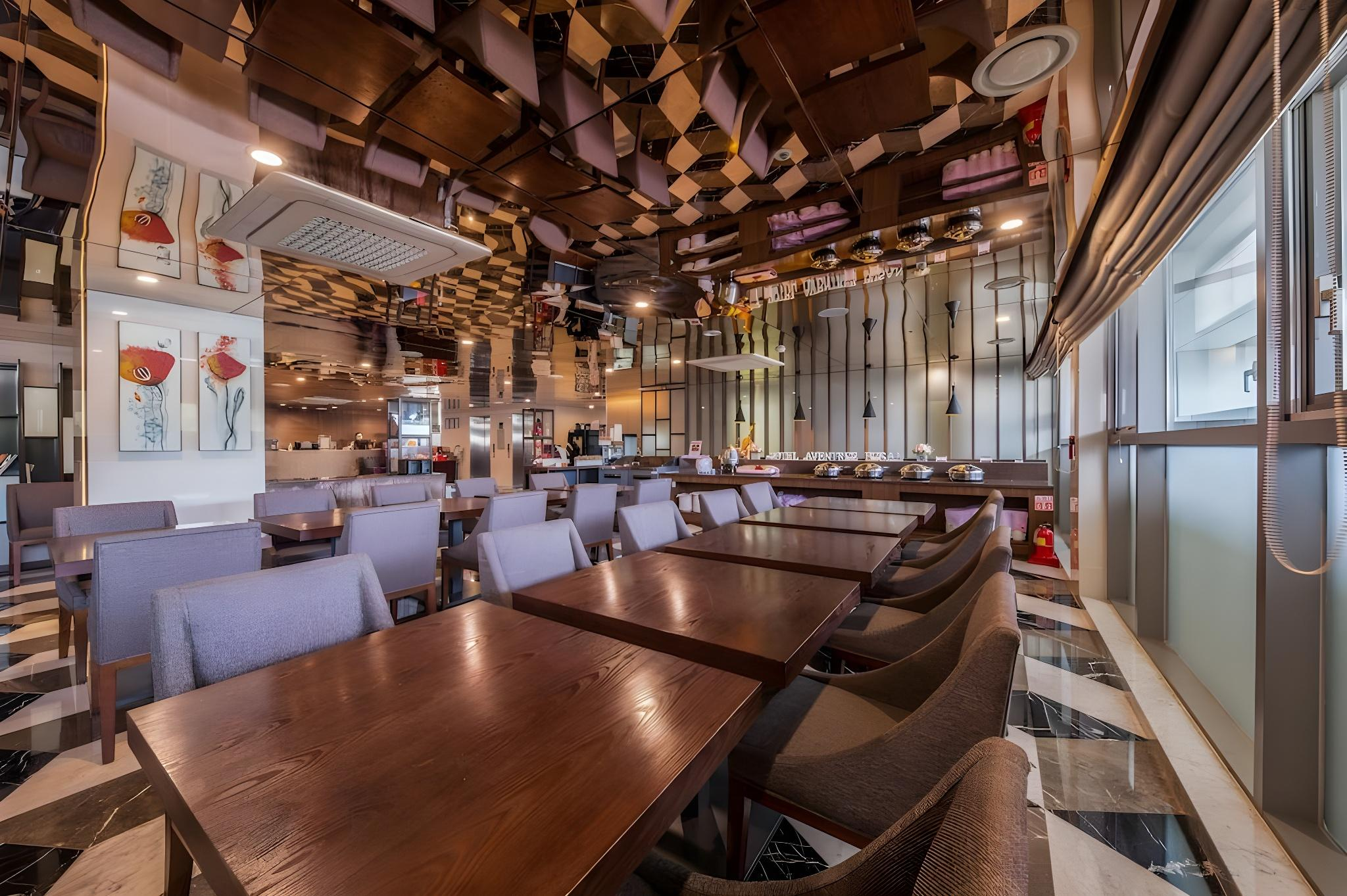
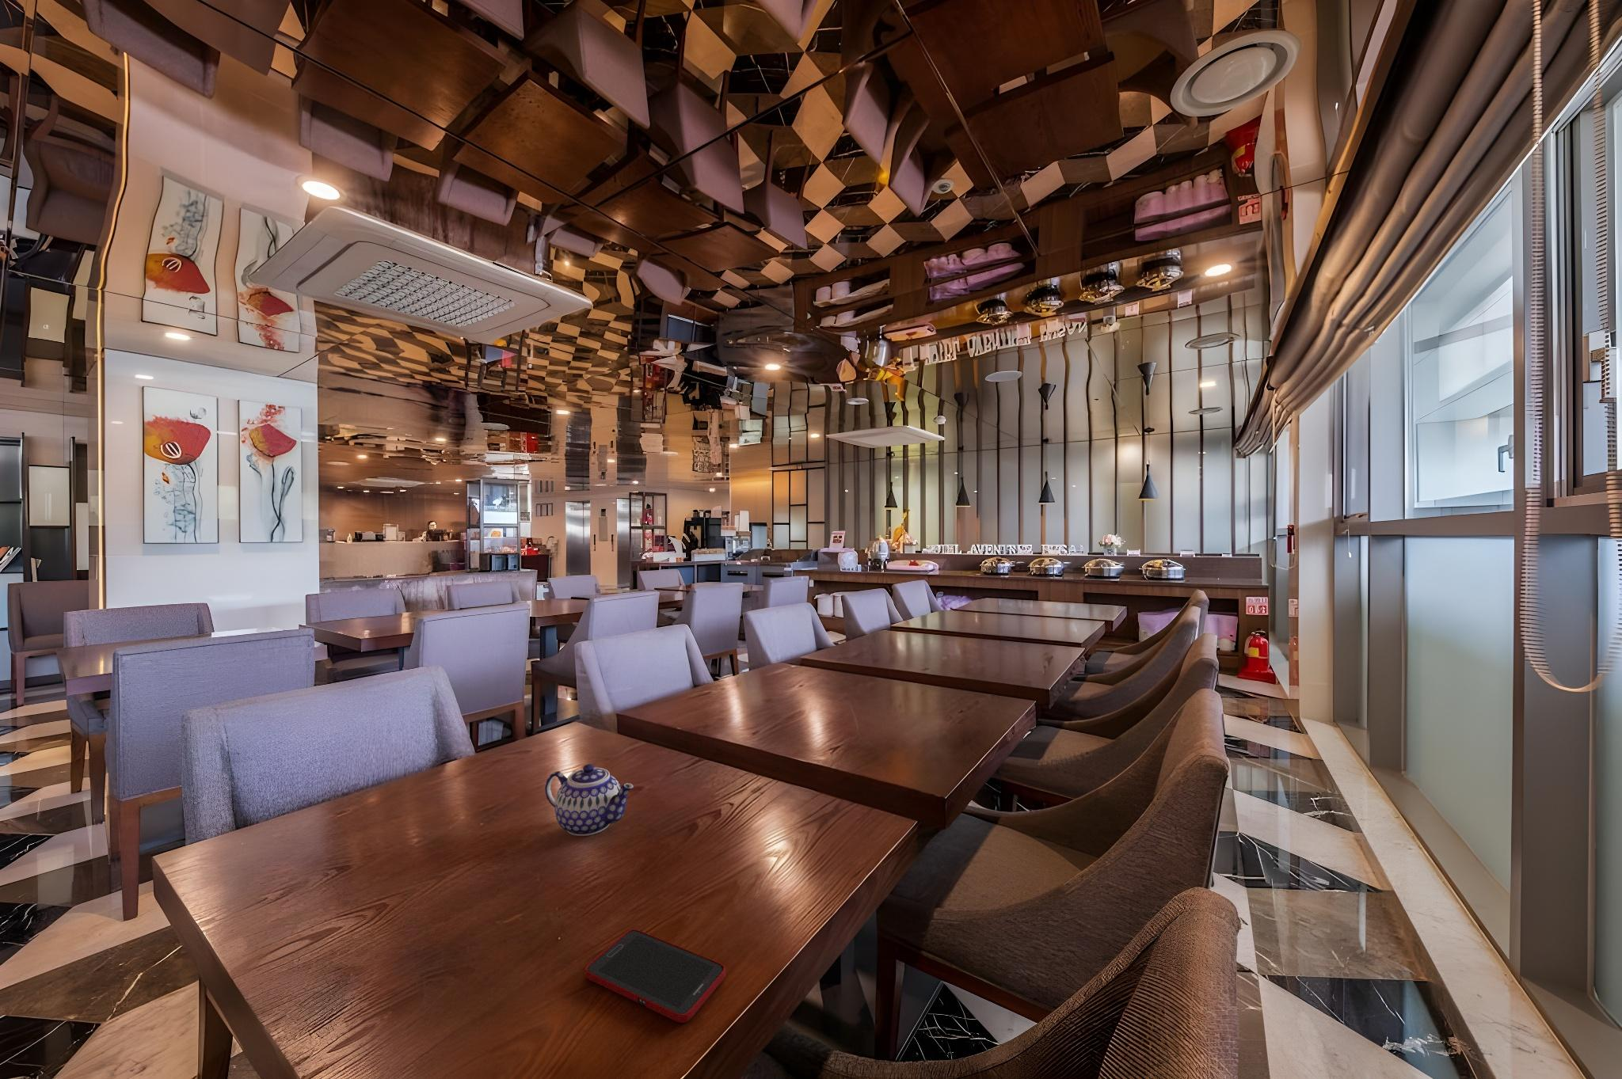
+ teapot [544,763,635,837]
+ cell phone [584,928,726,1024]
